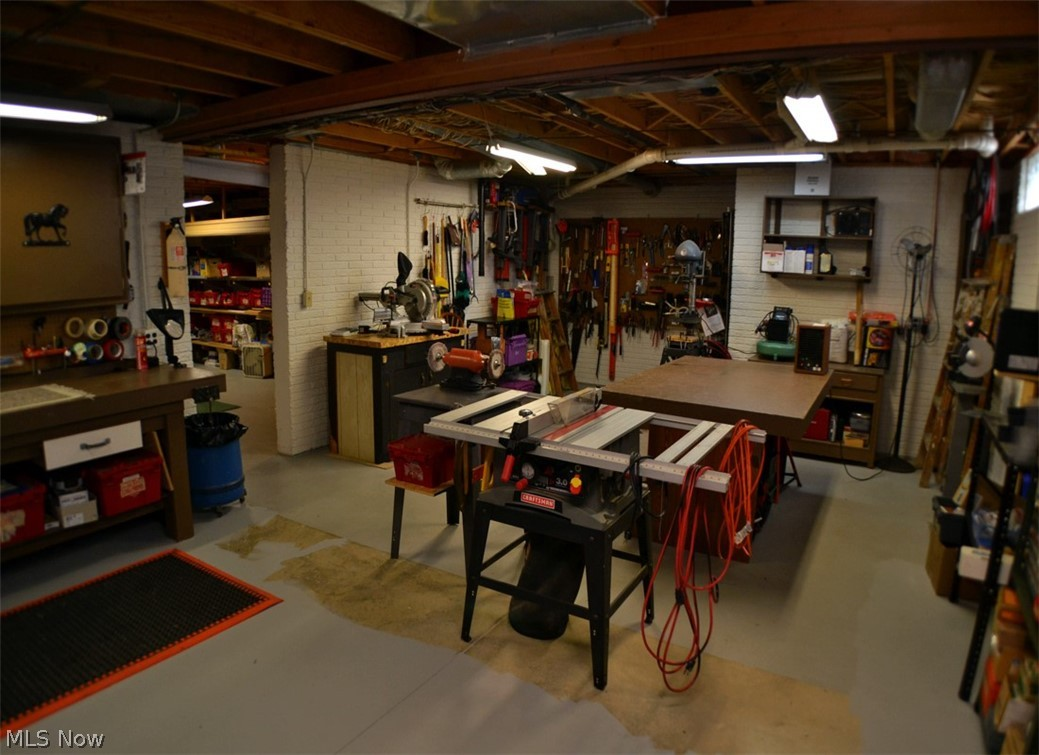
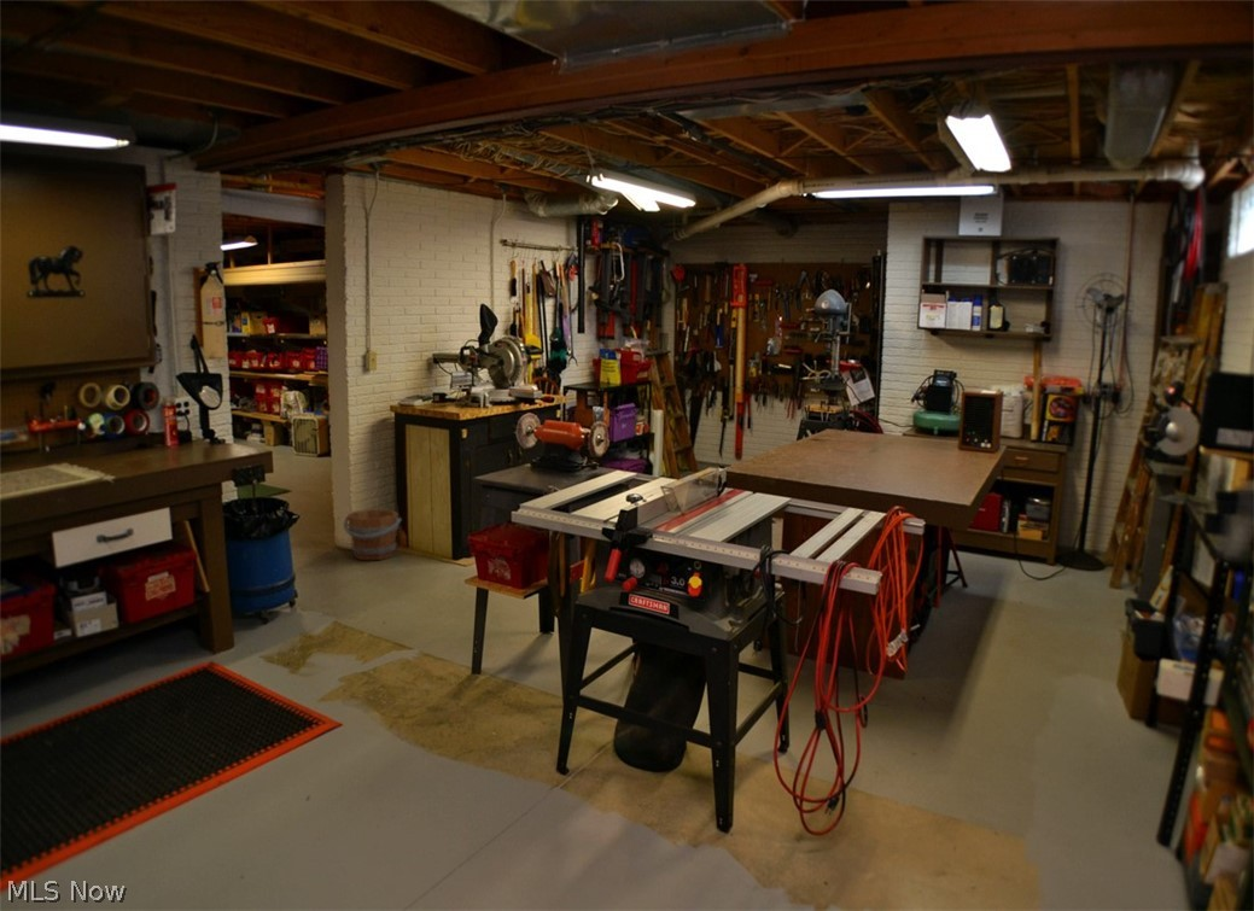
+ bucket [343,508,403,561]
